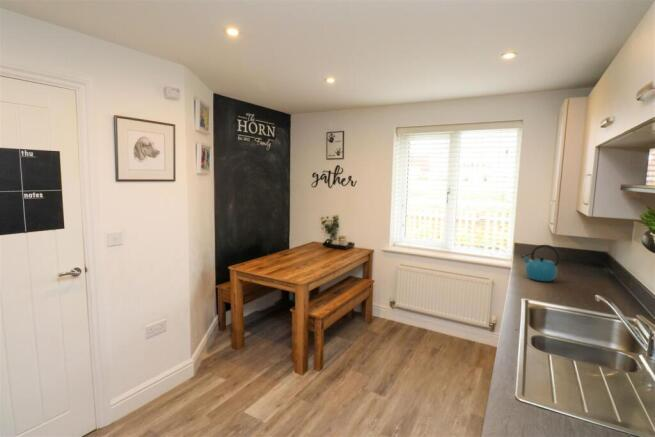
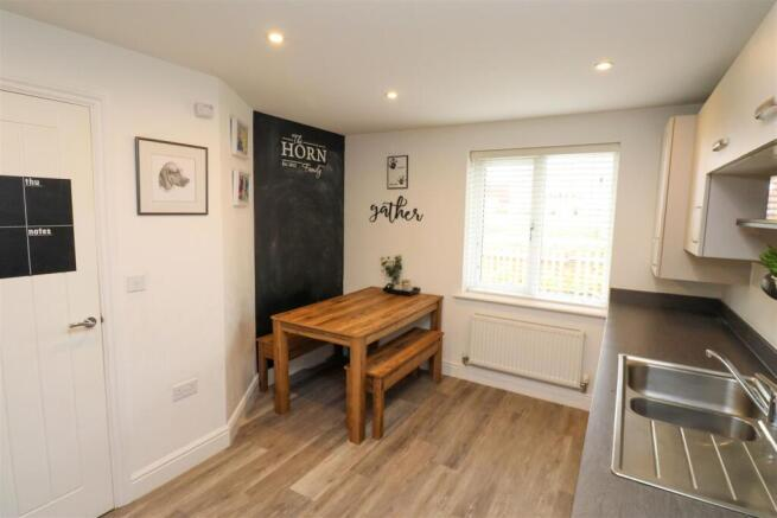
- kettle [520,244,561,282]
